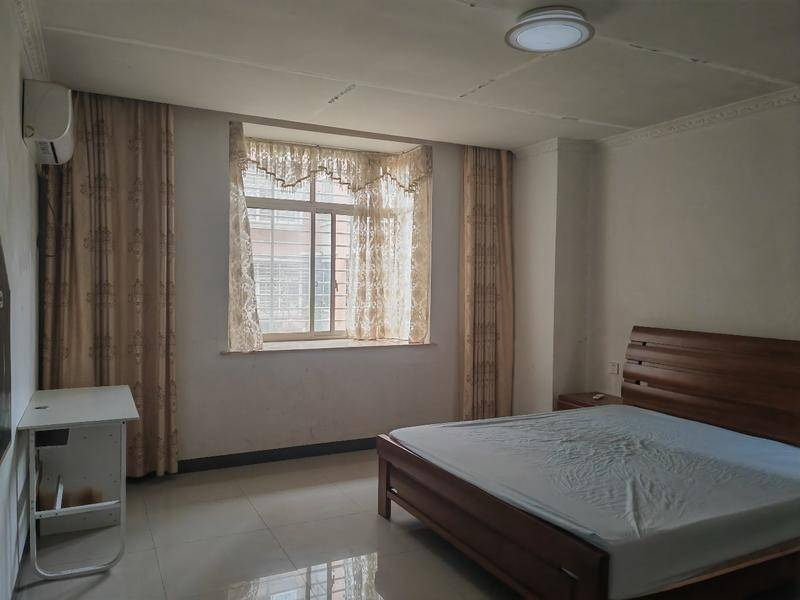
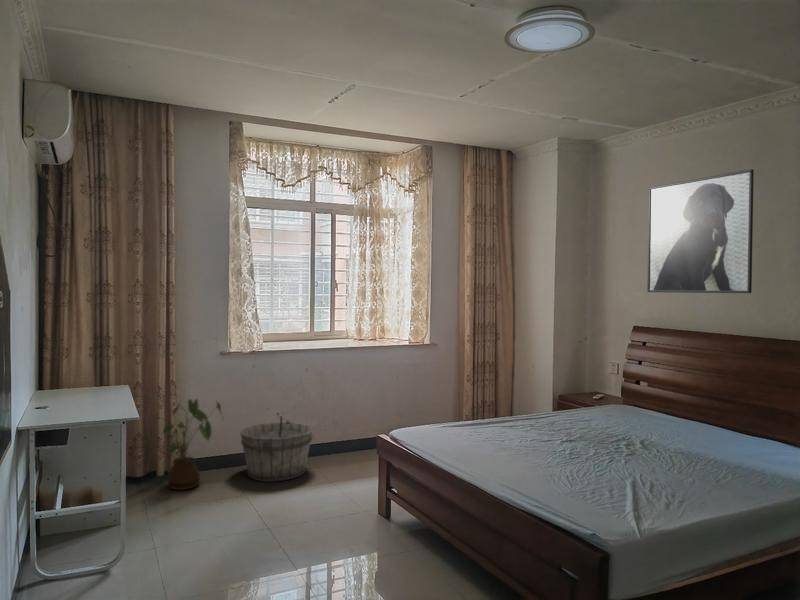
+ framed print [646,168,755,294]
+ wooden bucket [239,412,314,483]
+ house plant [150,398,225,491]
